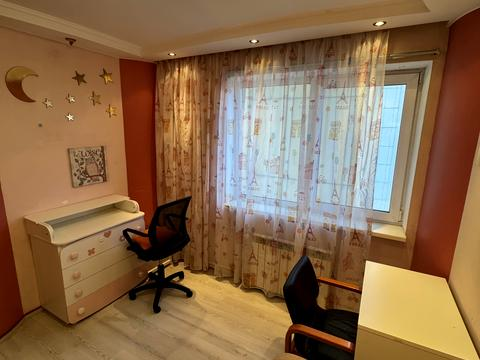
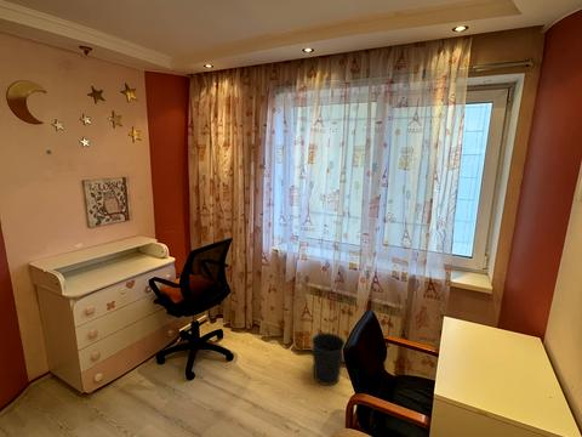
+ wastebasket [310,331,347,387]
